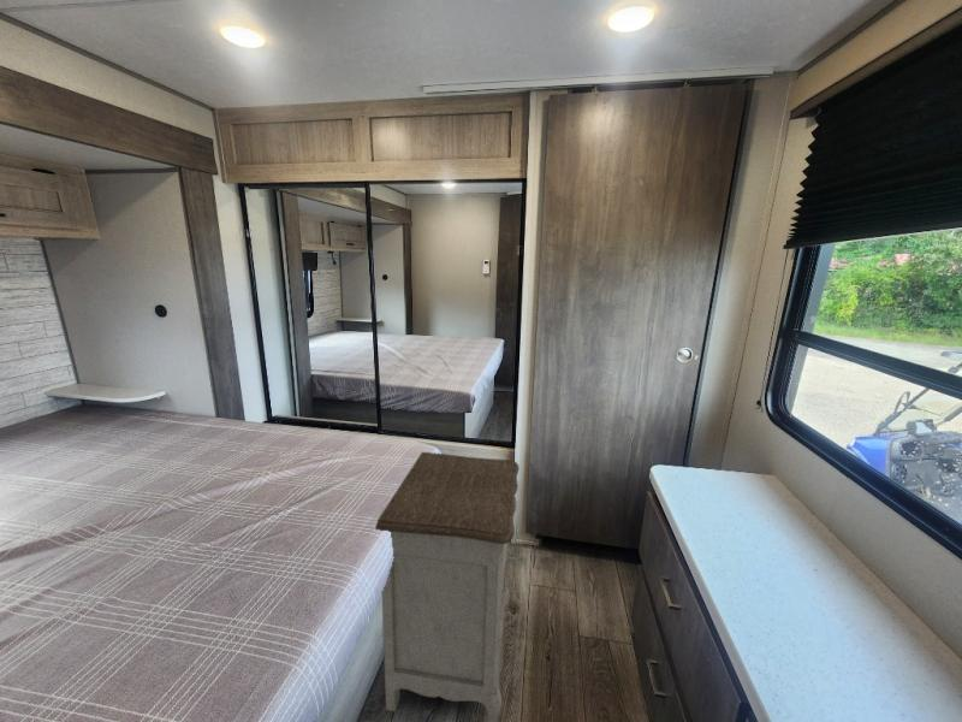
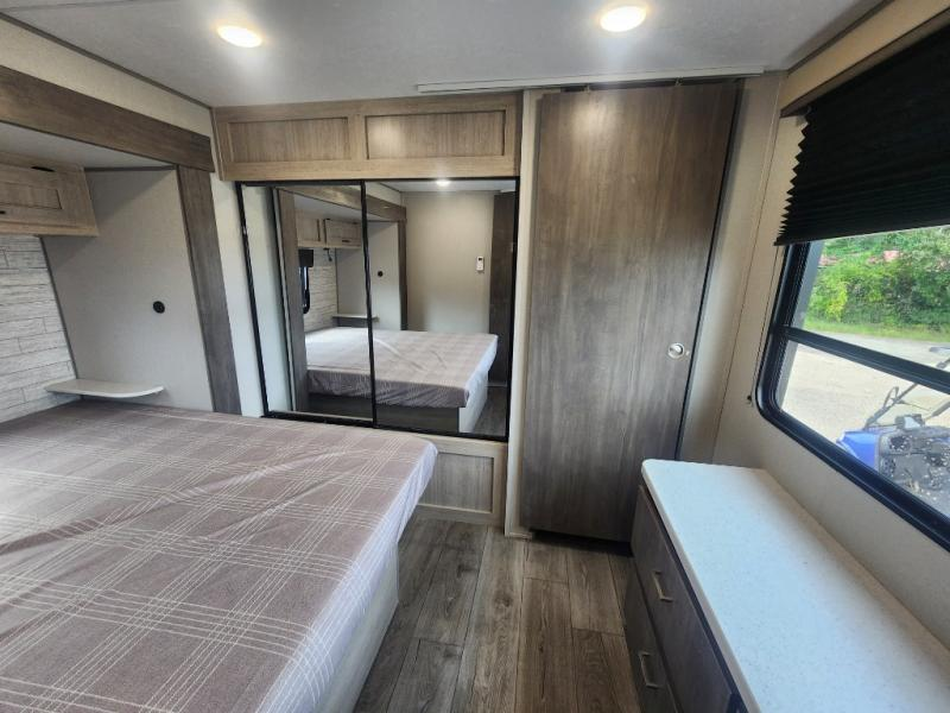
- nightstand [374,451,528,722]
